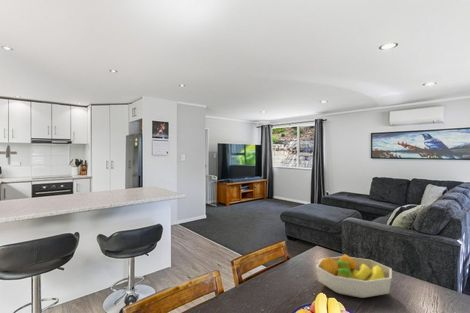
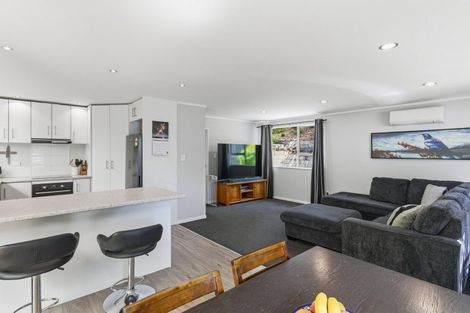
- fruit bowl [315,253,393,299]
